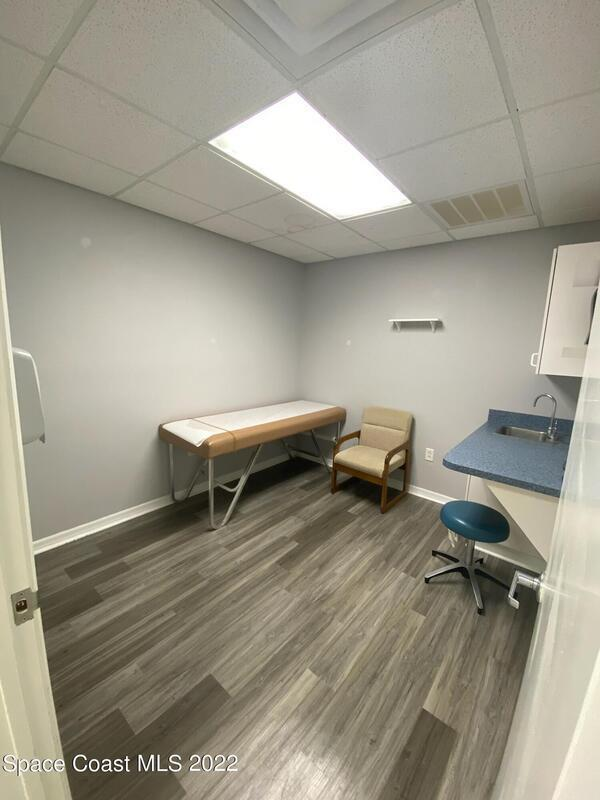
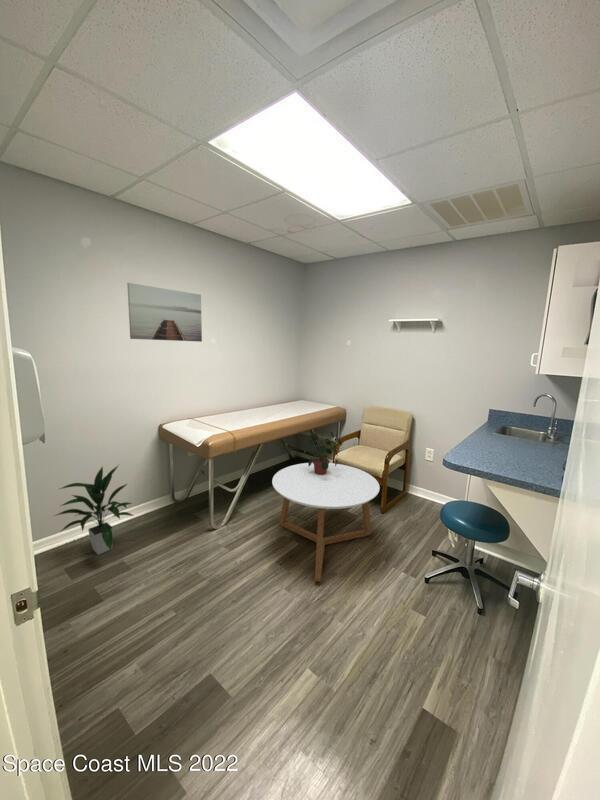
+ indoor plant [53,464,135,556]
+ wall art [126,282,203,343]
+ coffee table [271,462,381,582]
+ potted plant [303,430,343,475]
